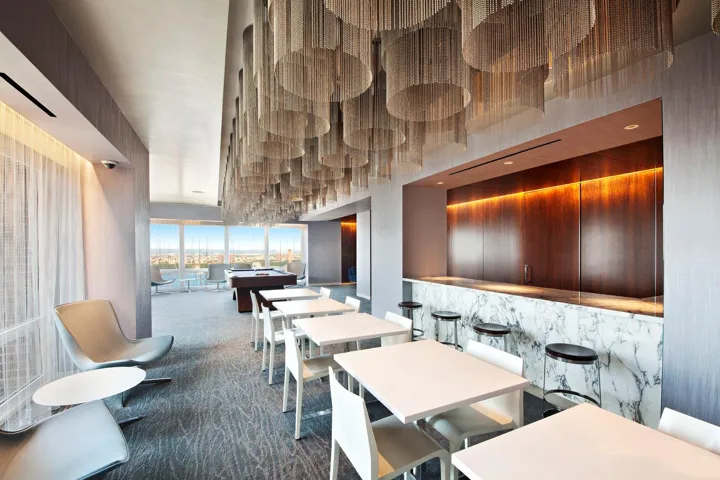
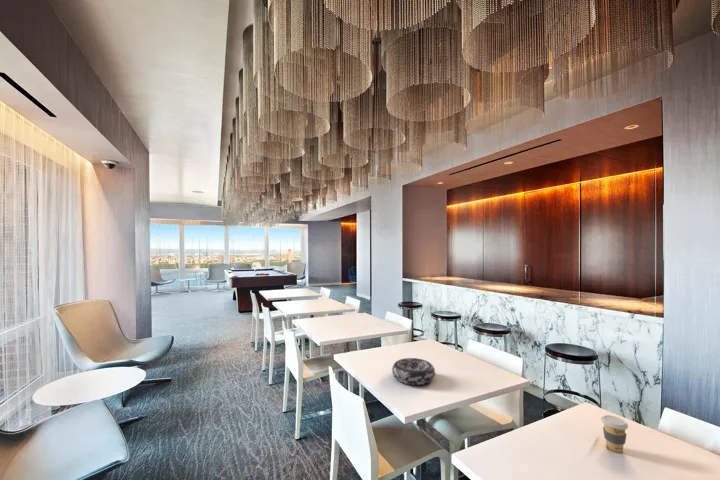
+ coffee cup [600,414,629,454]
+ decorative bowl [391,357,436,386]
